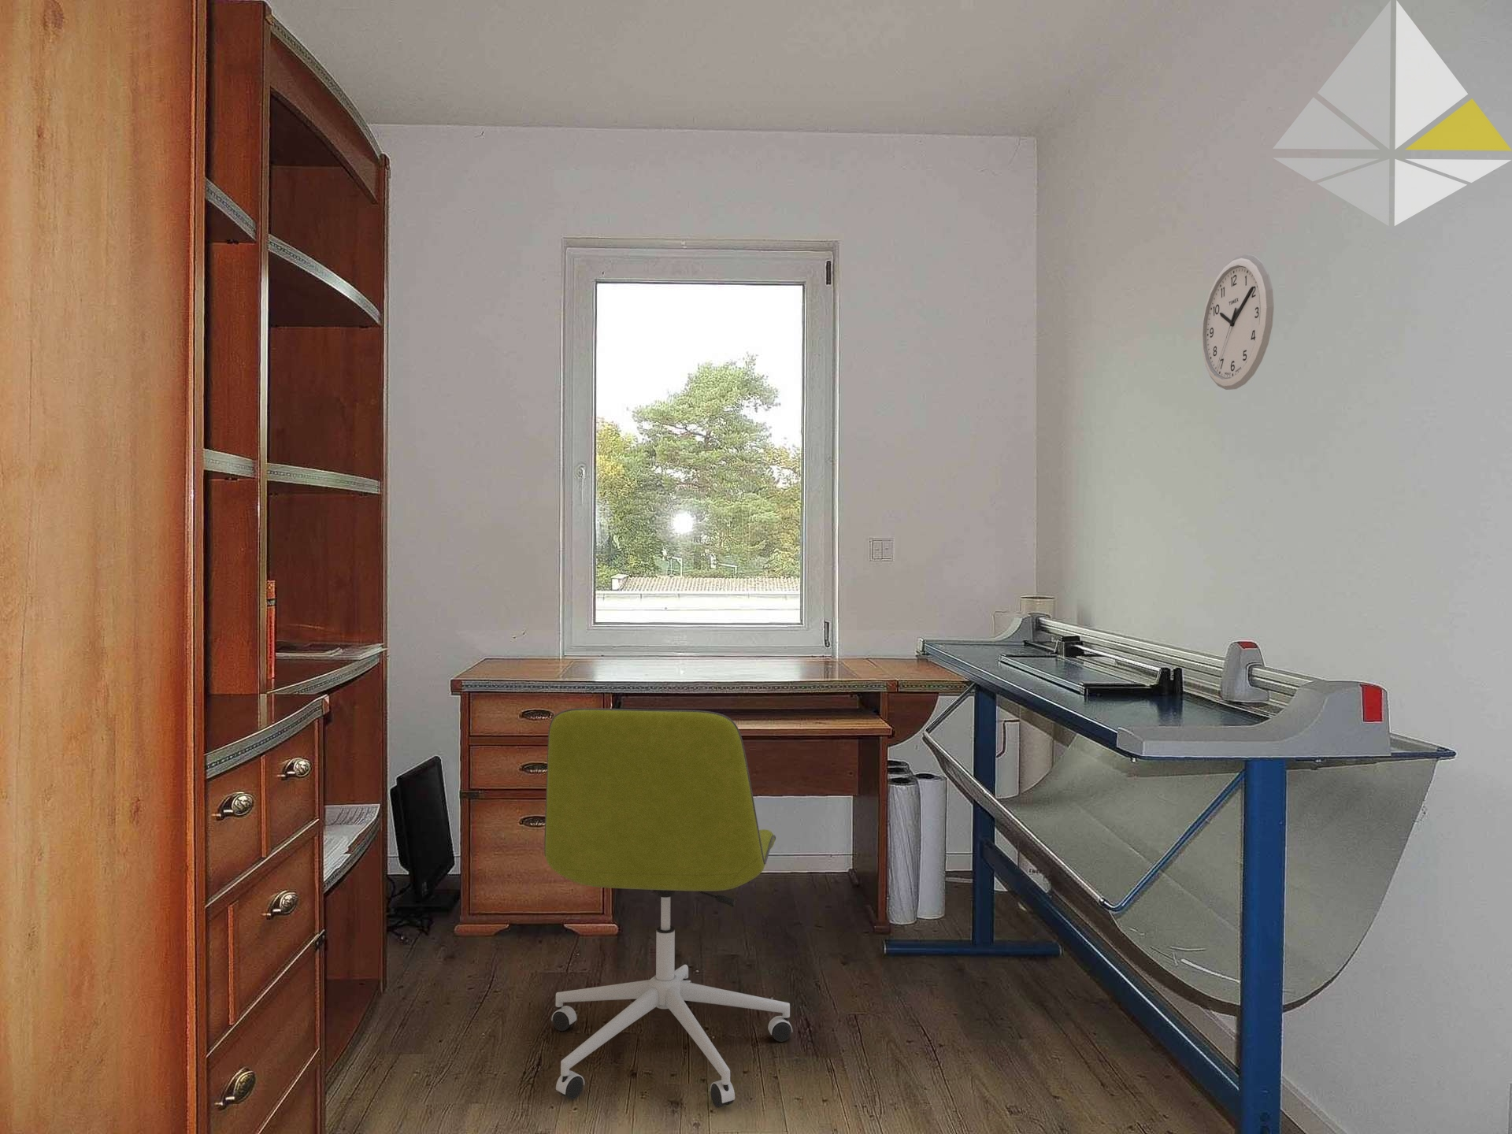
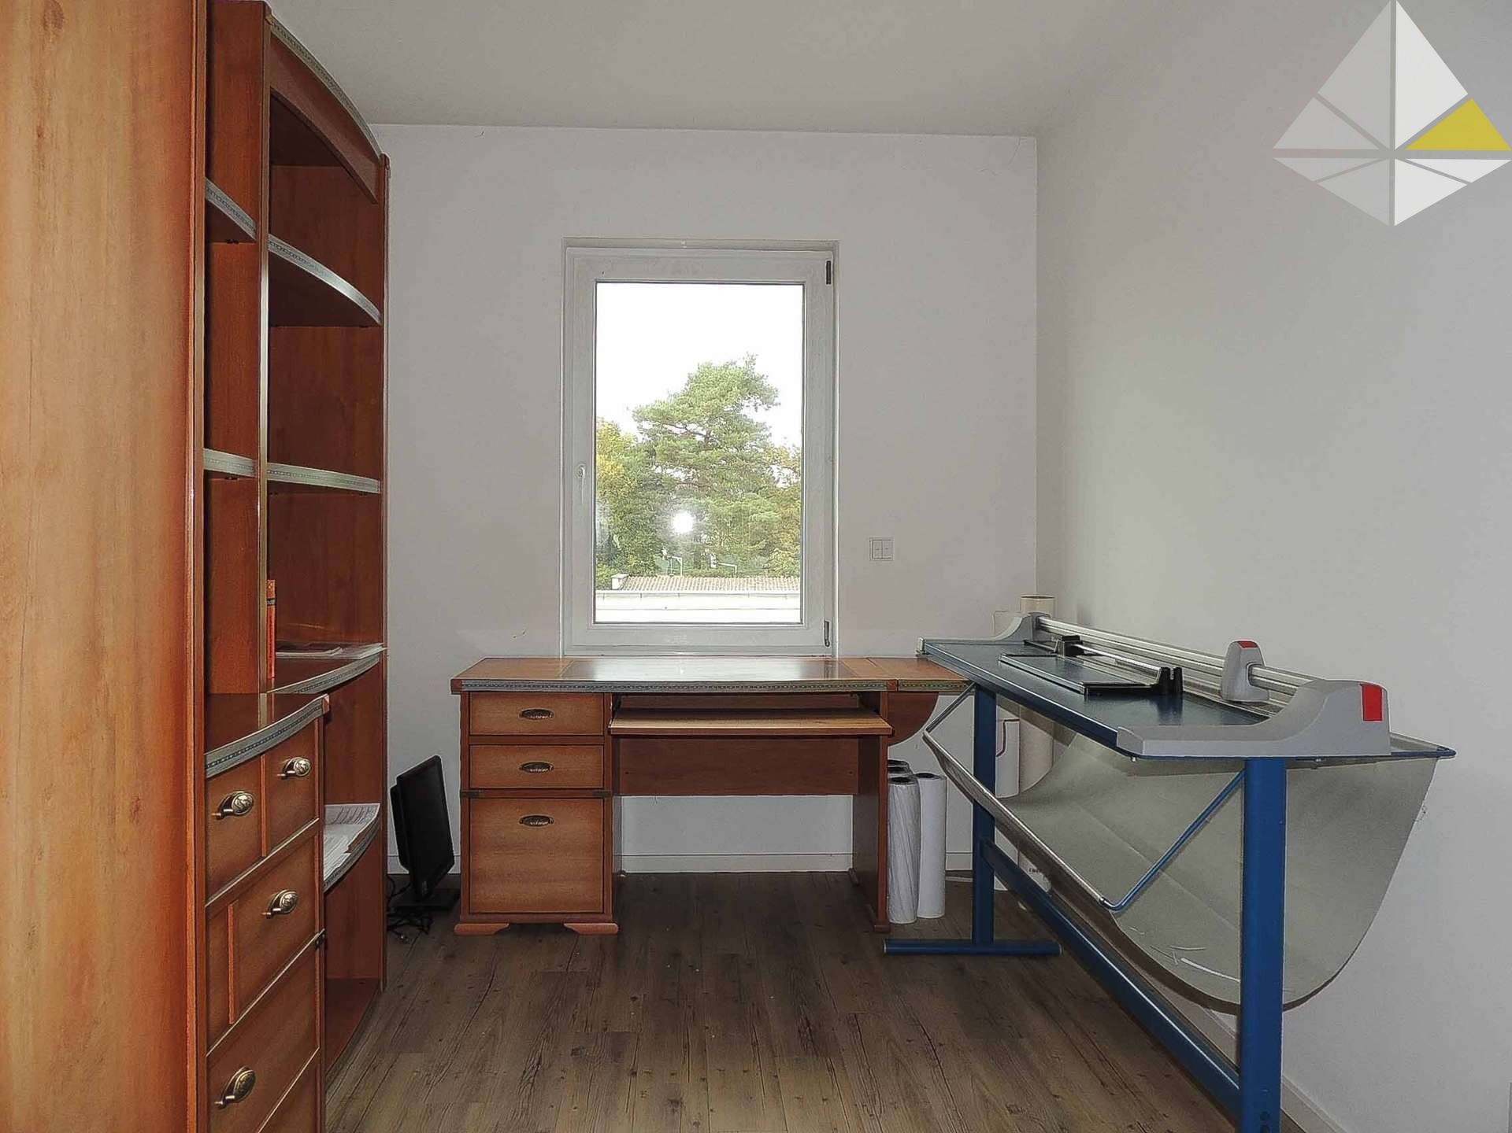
- office chair [543,708,793,1109]
- wall clock [1201,254,1275,391]
